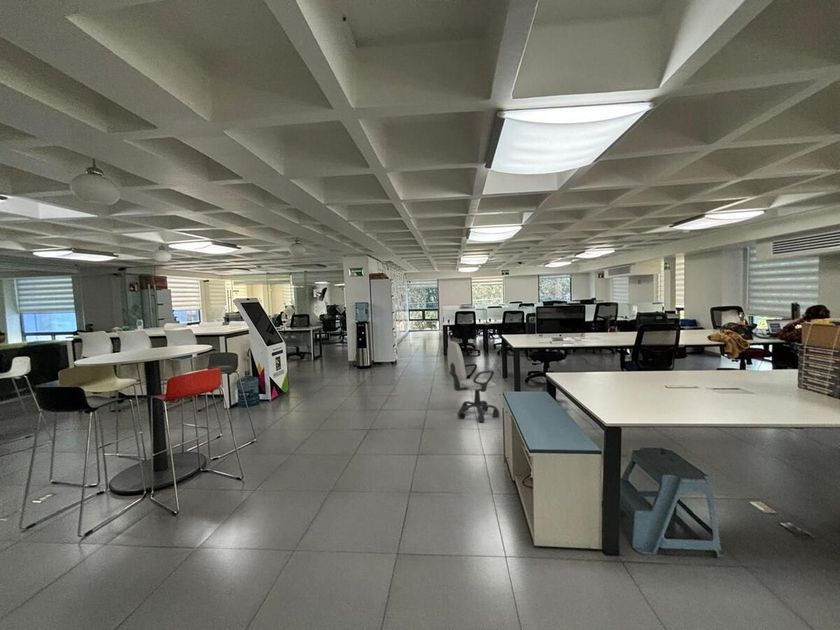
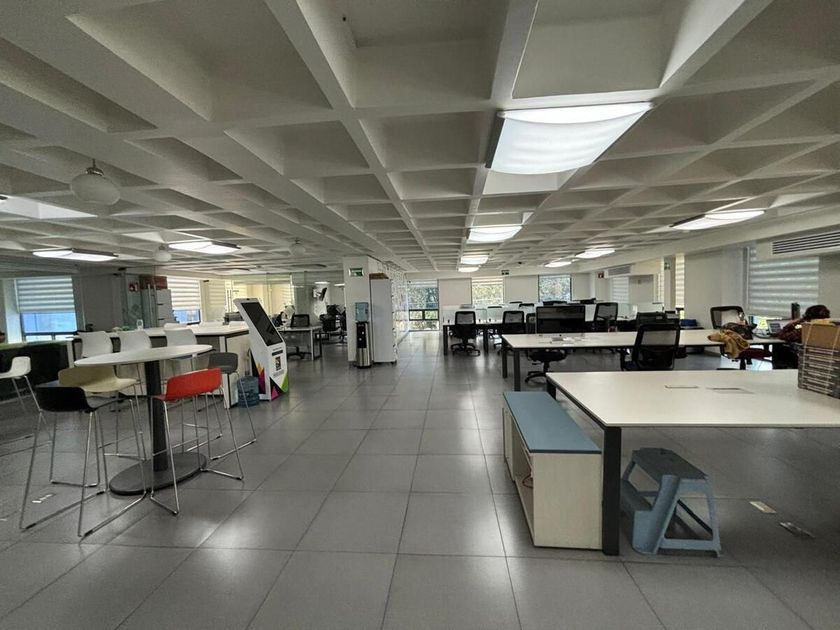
- office chair [446,341,500,423]
